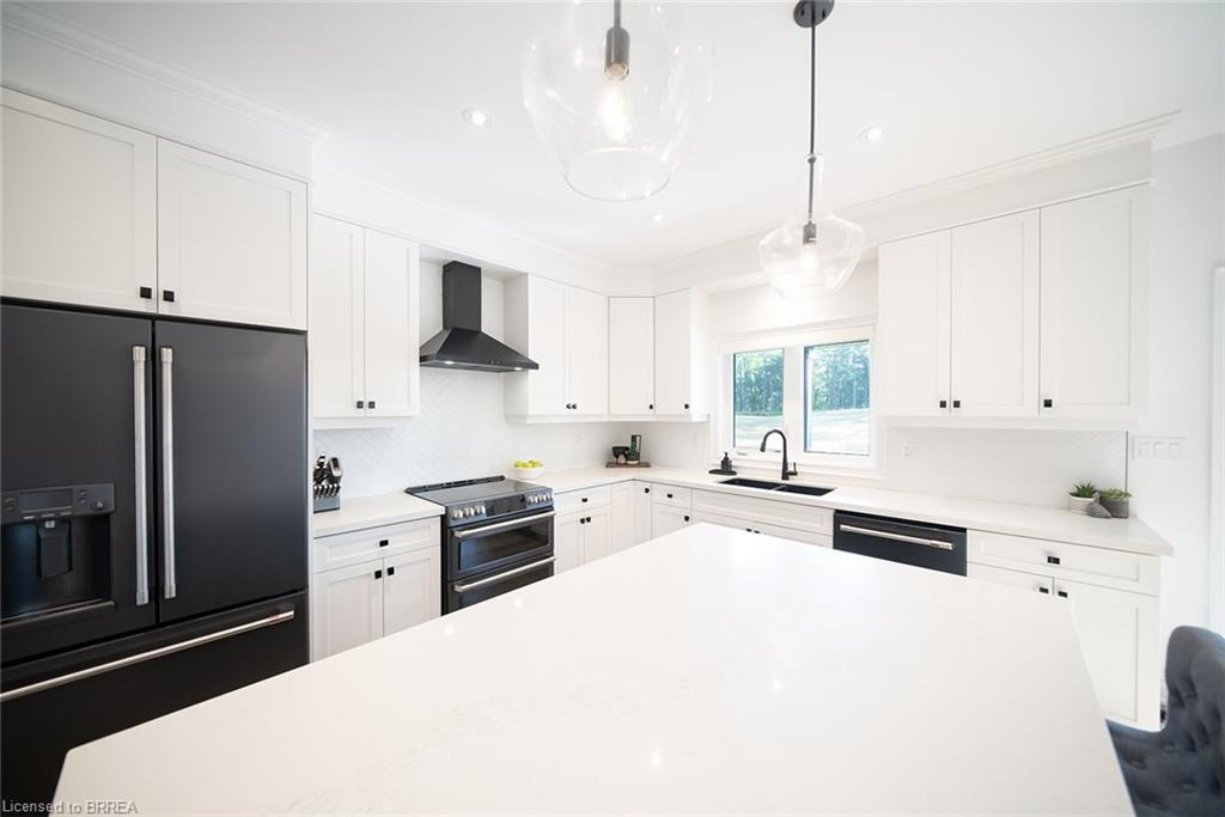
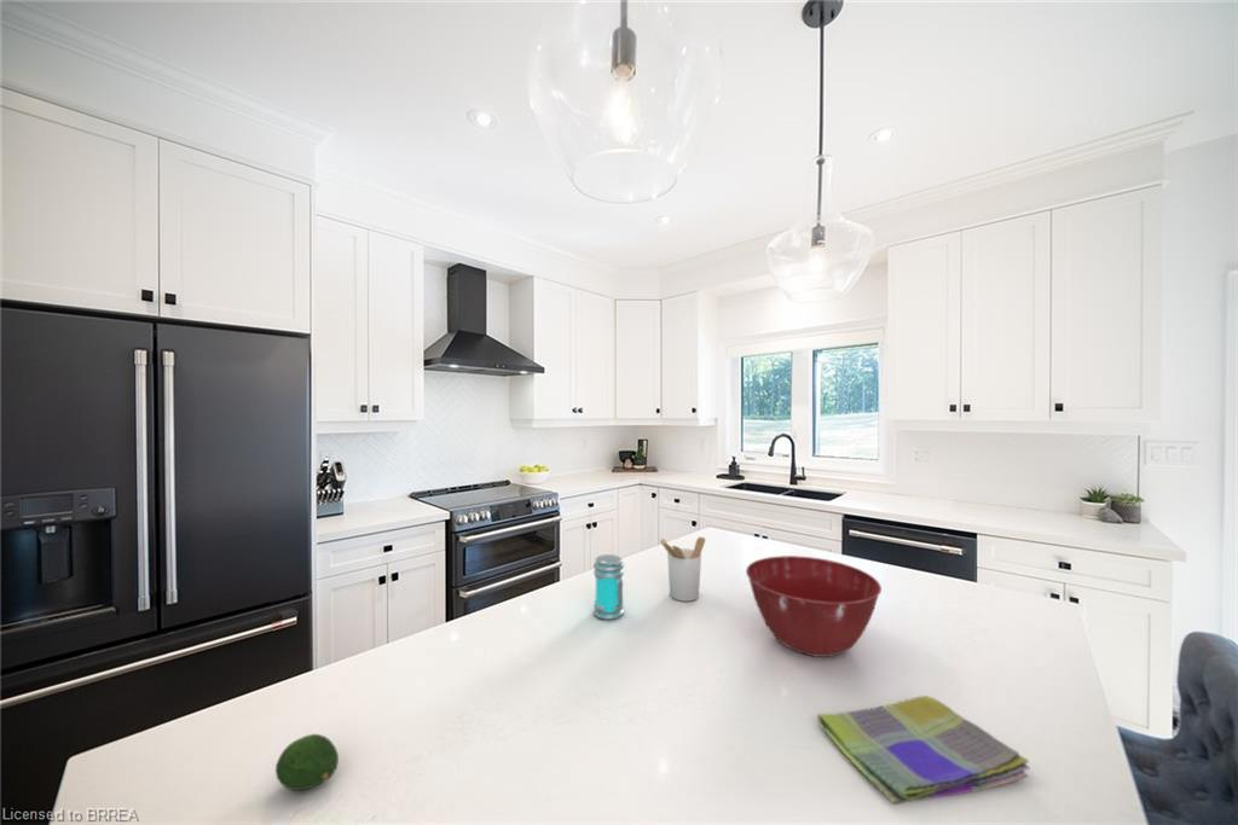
+ dish towel [816,695,1031,806]
+ utensil holder [659,535,706,603]
+ fruit [274,733,340,791]
+ mixing bowl [745,554,883,658]
+ jar [592,553,625,621]
